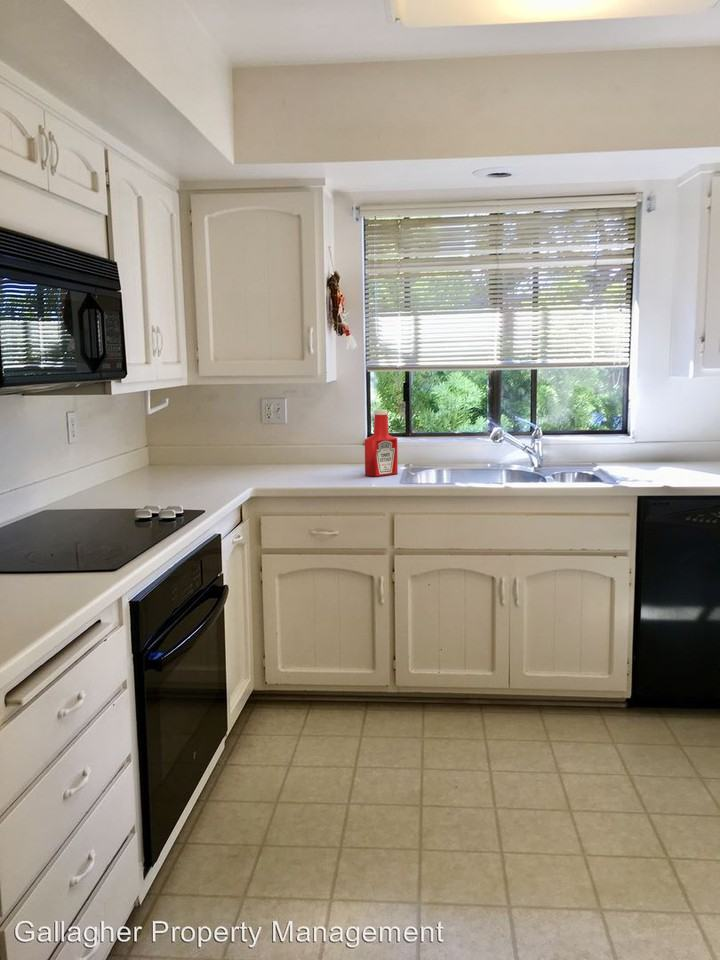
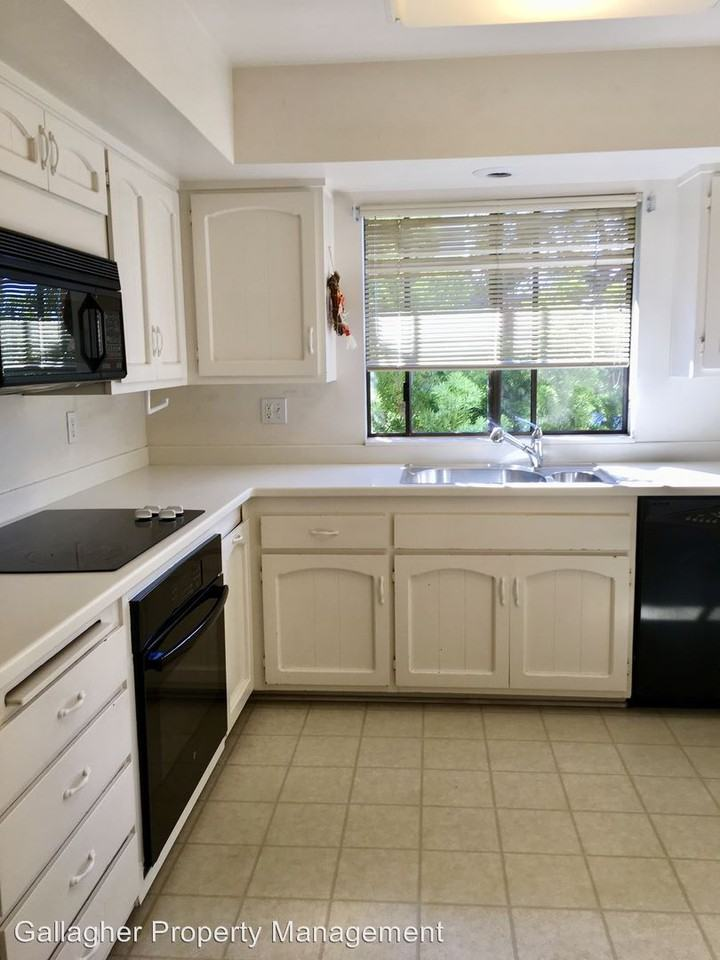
- soap bottle [364,409,399,477]
